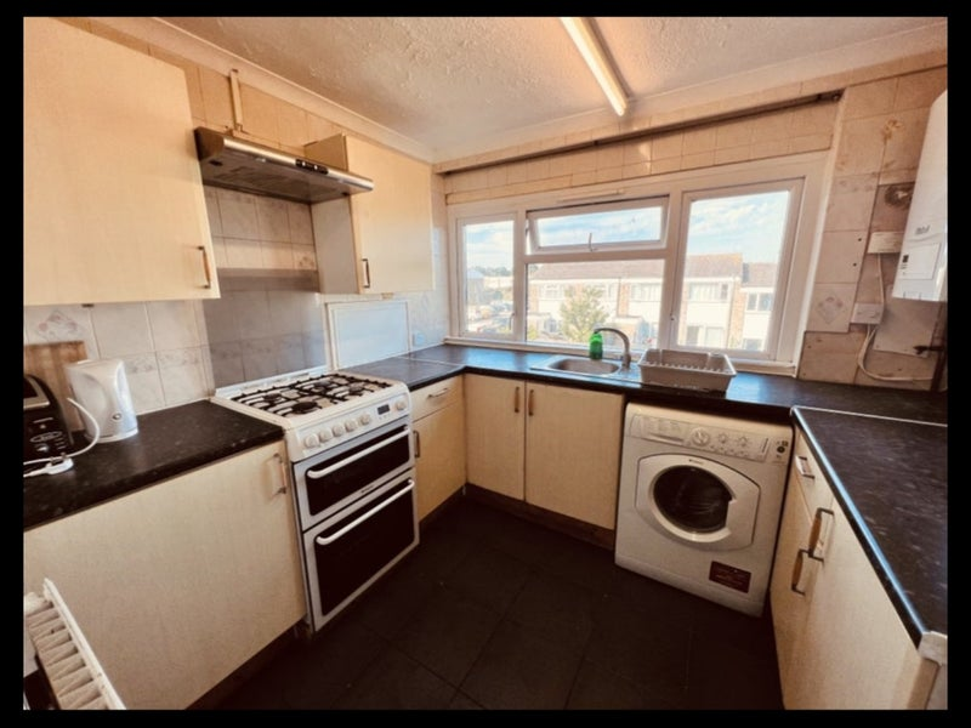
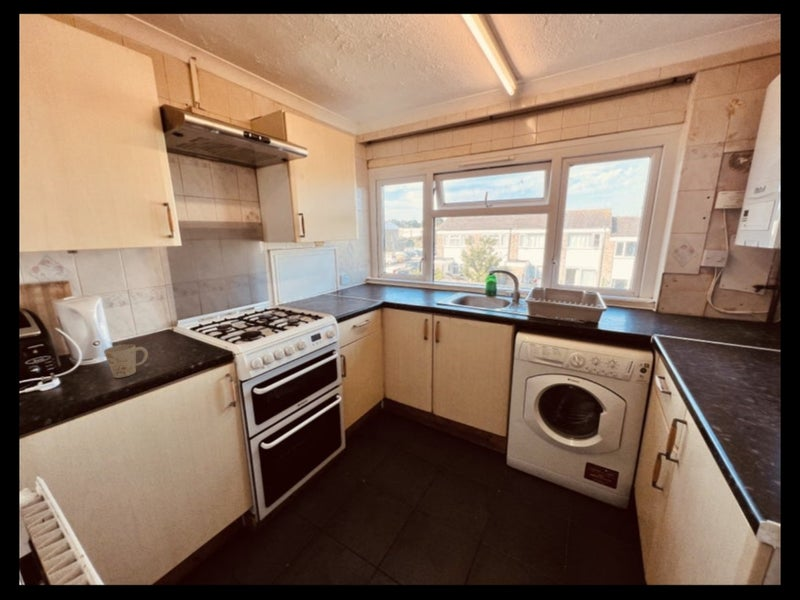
+ mug [103,343,149,379]
